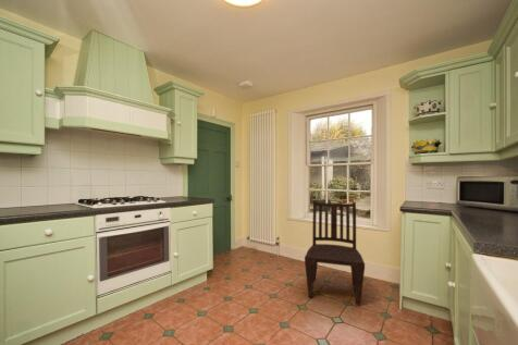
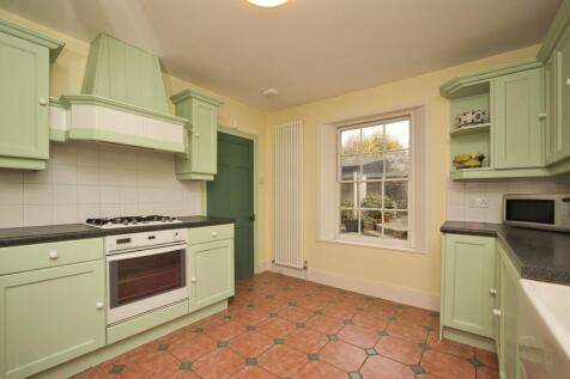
- dining chair [304,199,366,307]
